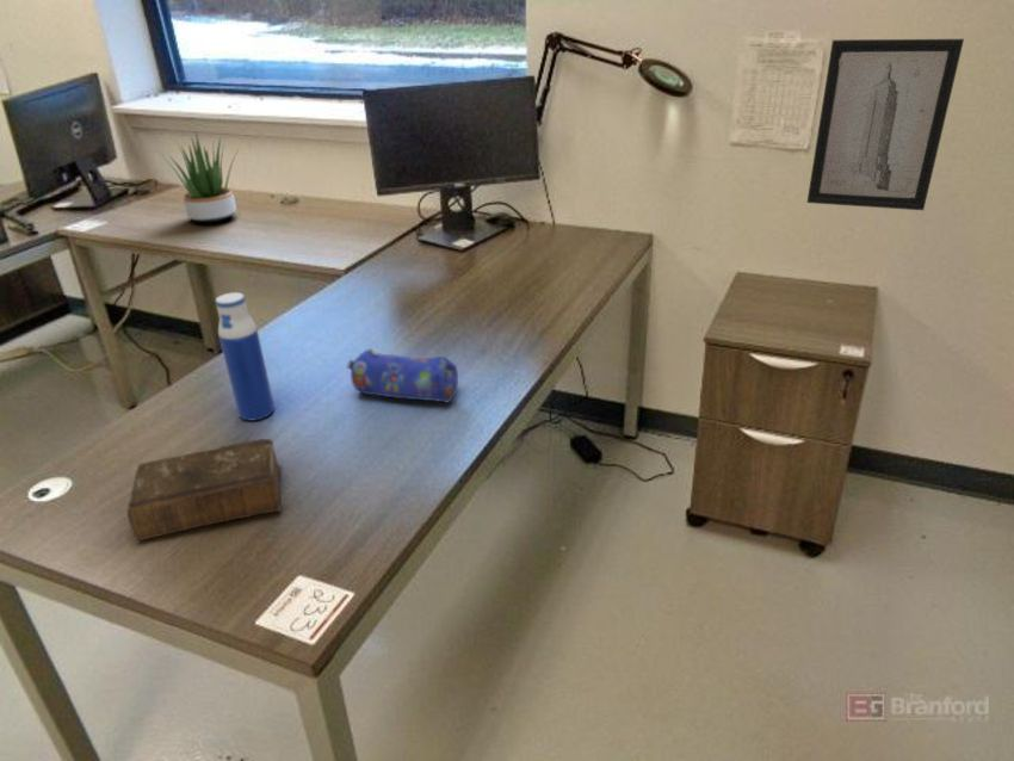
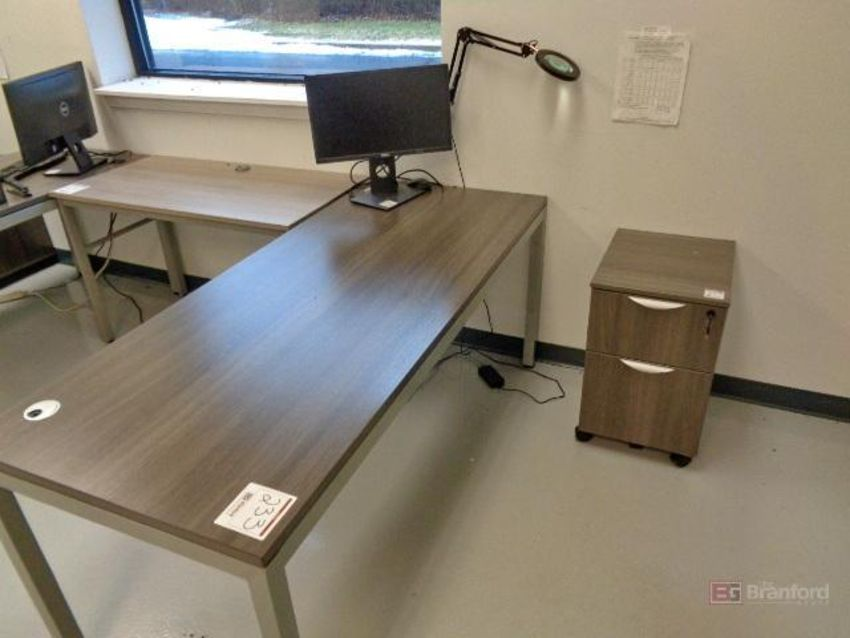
- water bottle [215,291,276,421]
- wall art [806,38,965,211]
- pencil case [346,347,459,404]
- potted plant [153,130,242,223]
- book [126,438,283,542]
